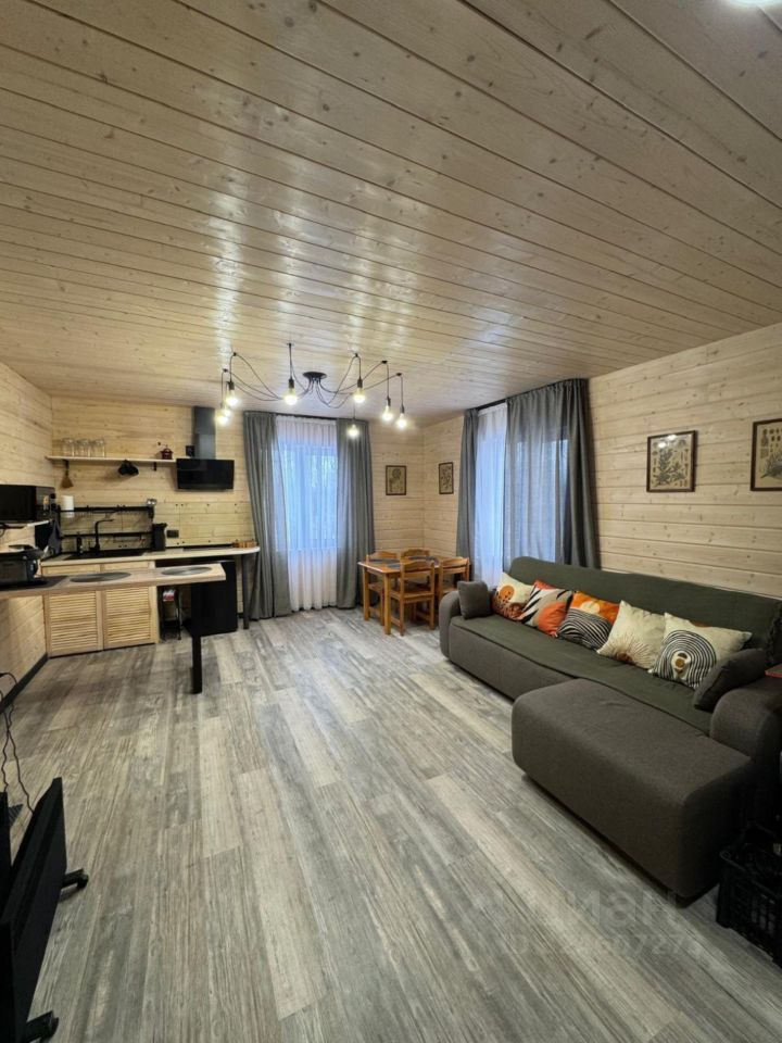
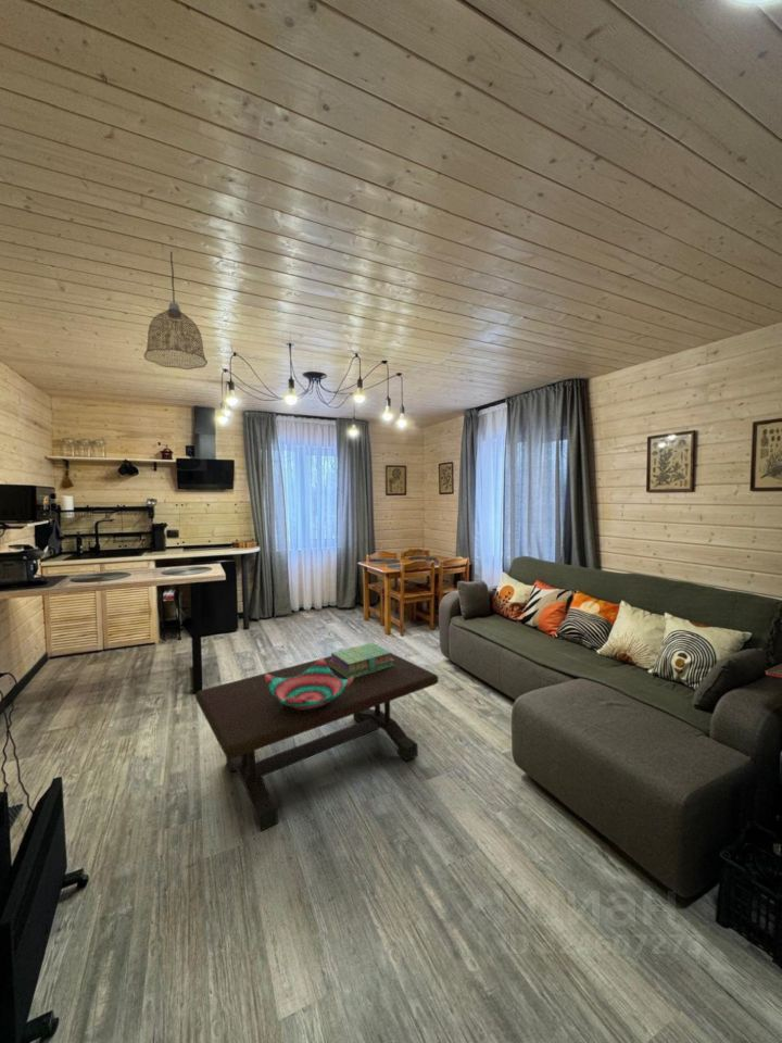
+ decorative bowl [265,657,353,711]
+ pendant lamp [143,250,209,370]
+ coffee table [194,652,440,832]
+ stack of books [329,642,394,679]
